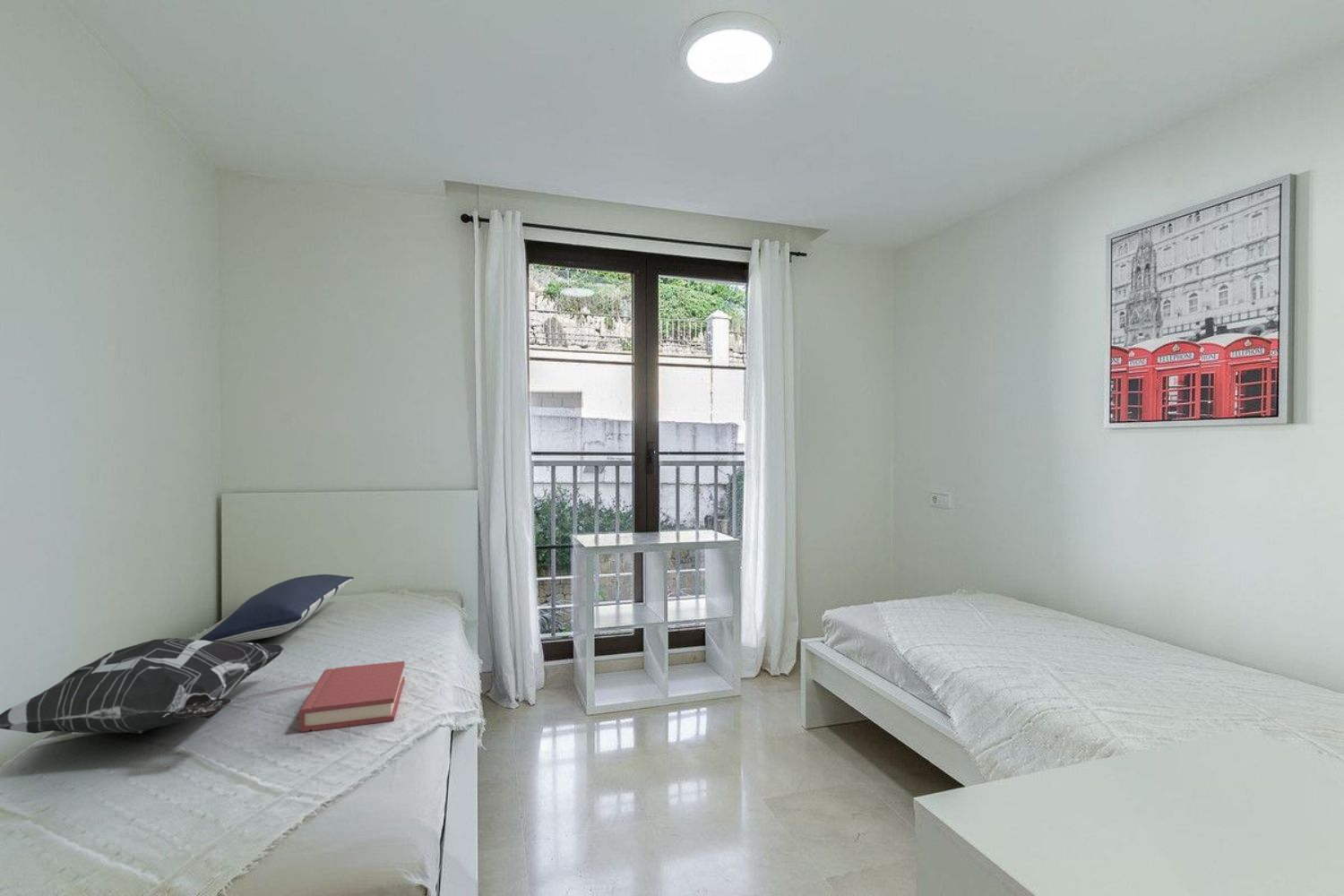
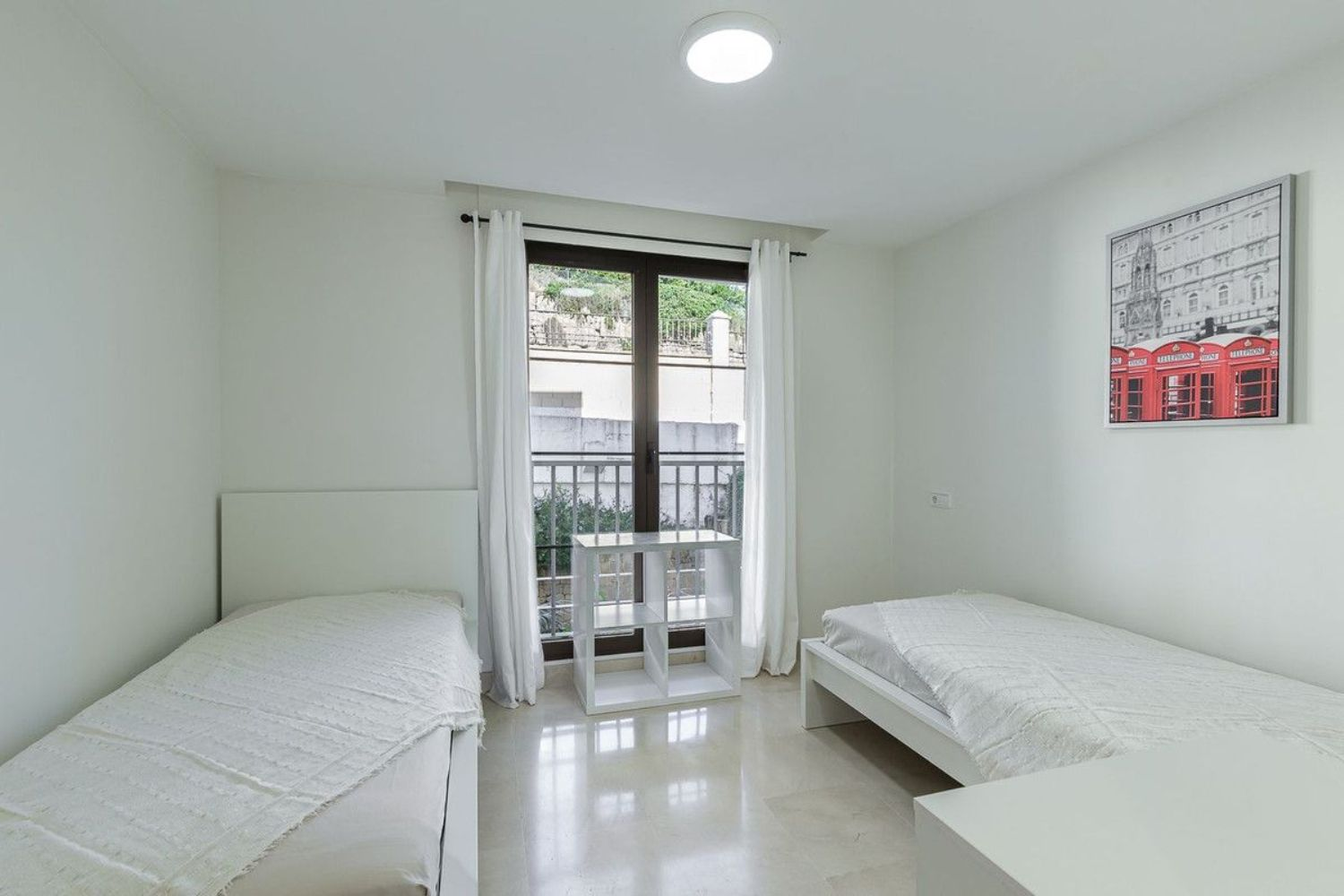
- hardback book [298,660,406,733]
- pillow [199,573,355,642]
- decorative pillow [0,637,285,735]
